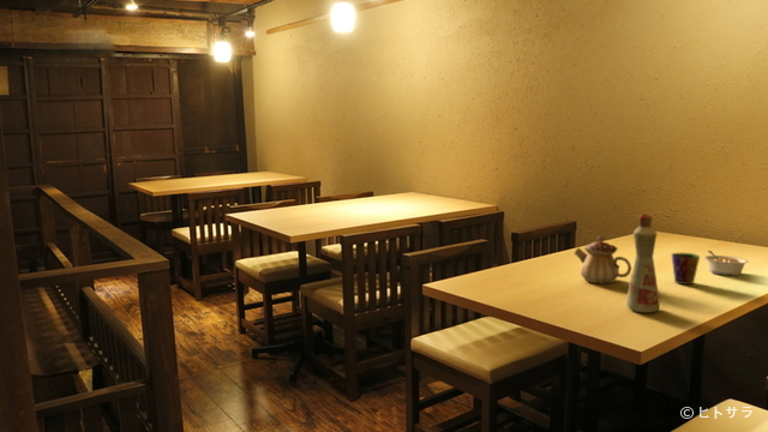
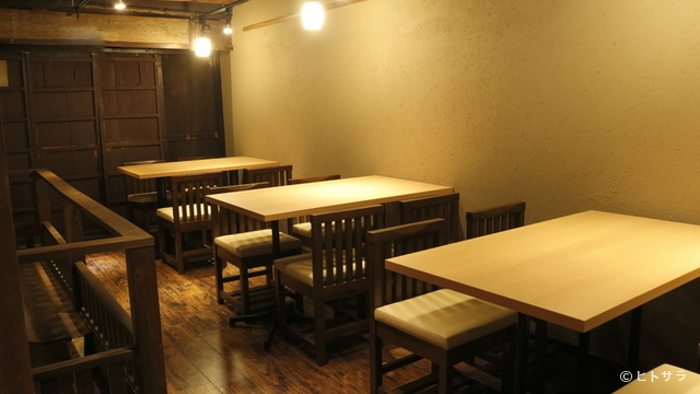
- legume [702,250,750,276]
- bottle [625,212,661,314]
- cup [671,252,701,286]
- teapot [574,235,632,284]
